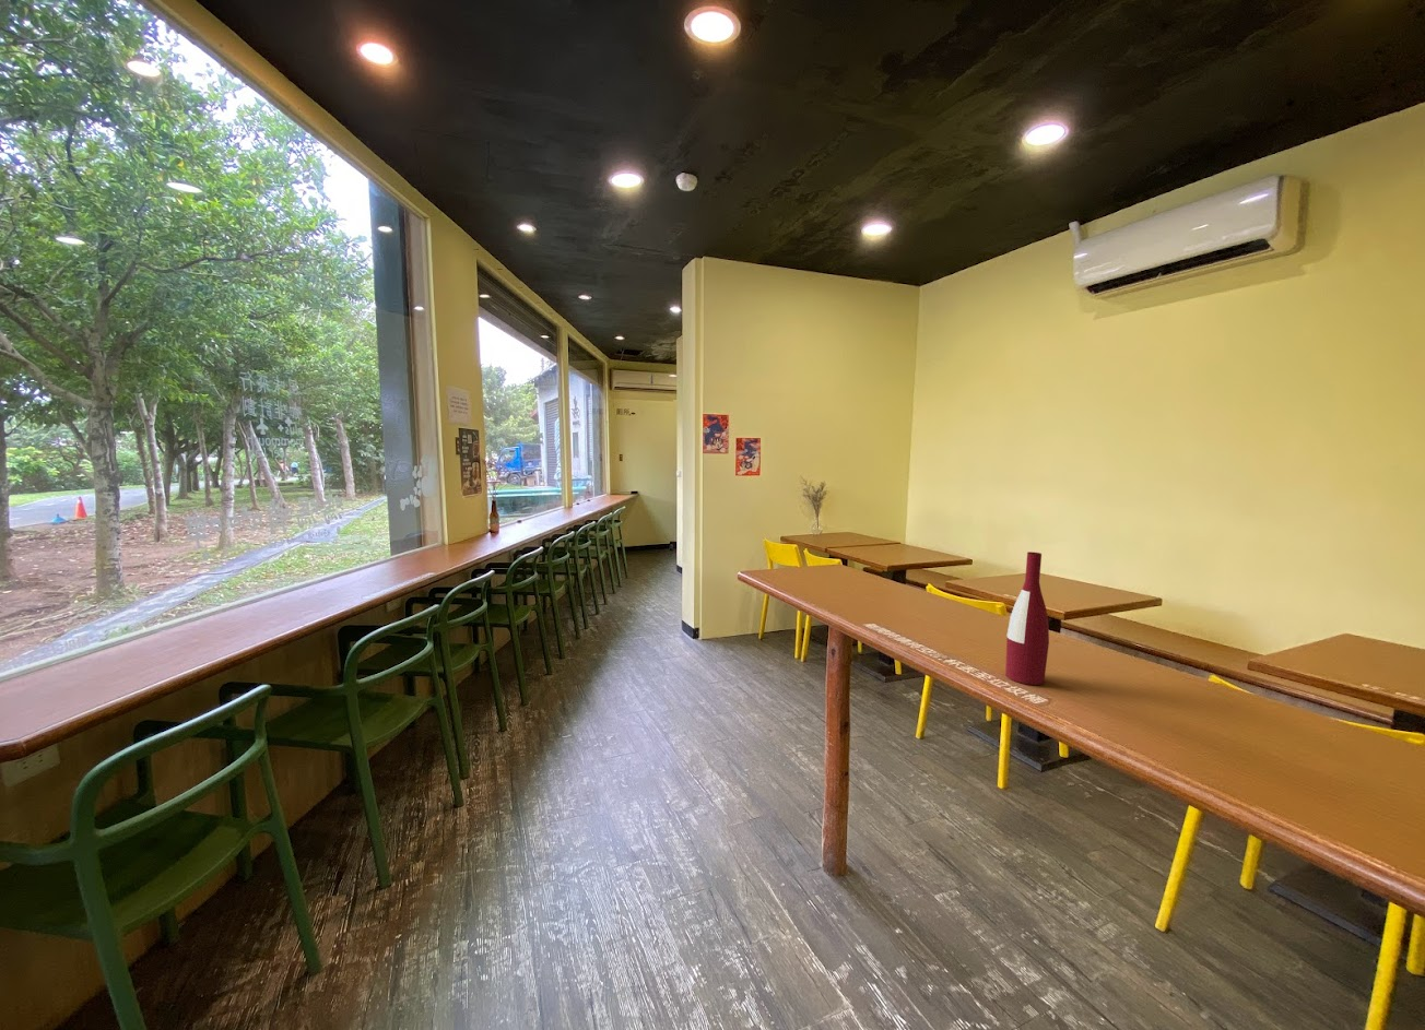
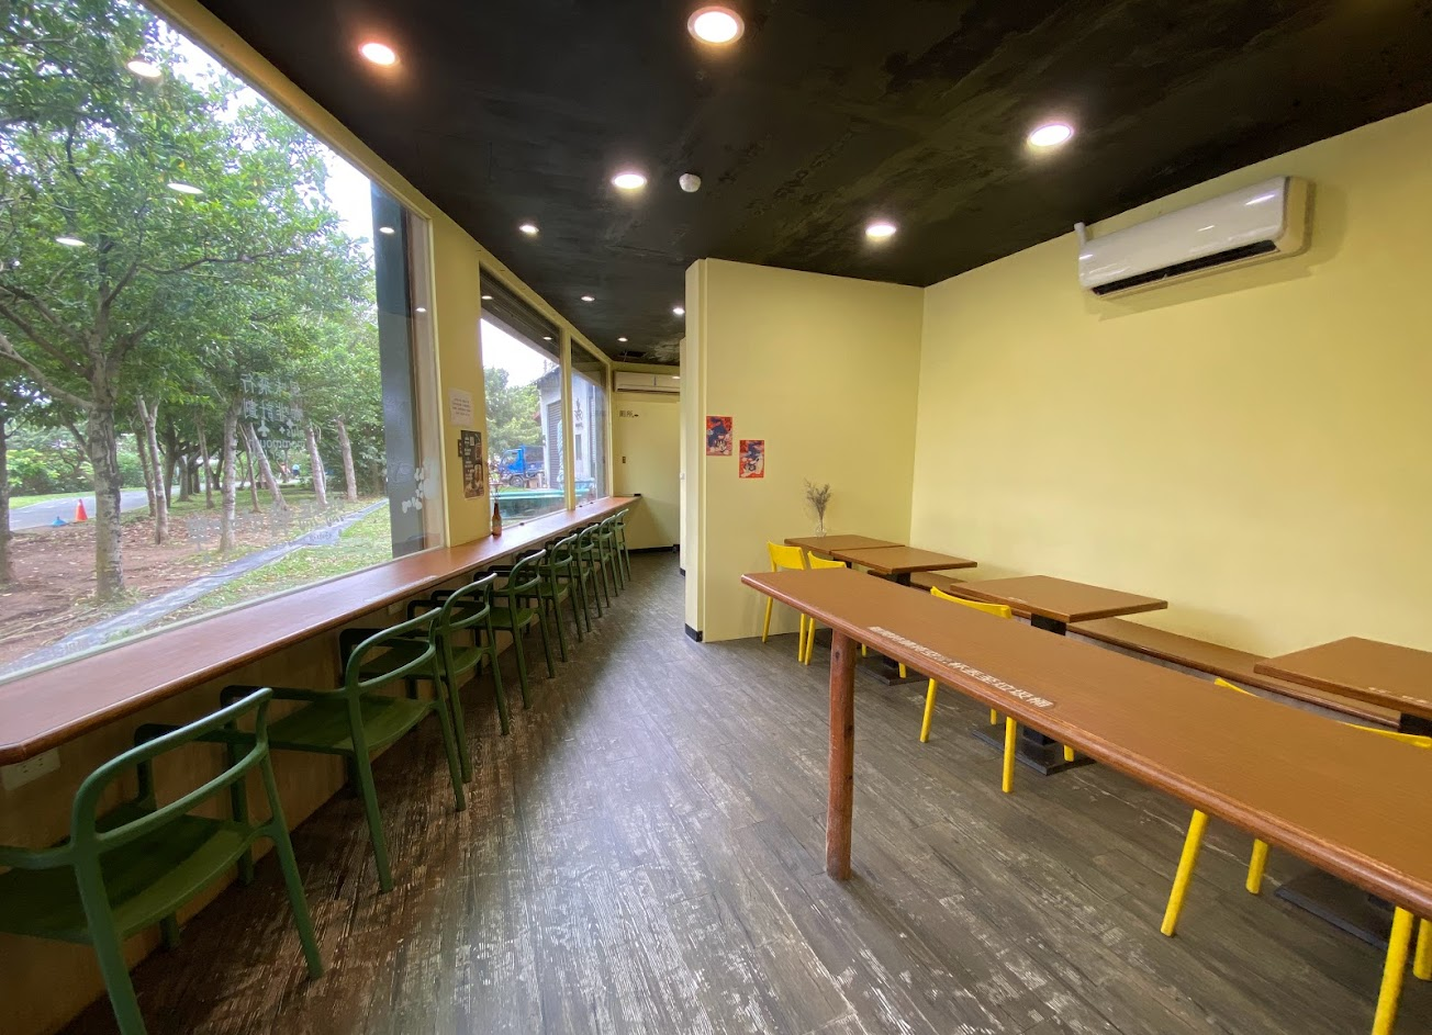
- alcohol [1005,551,1050,686]
